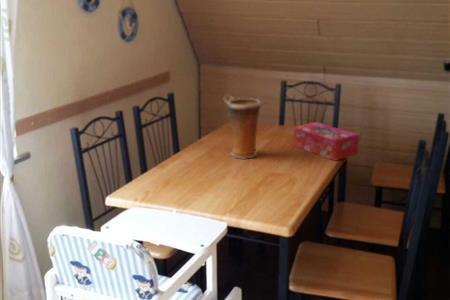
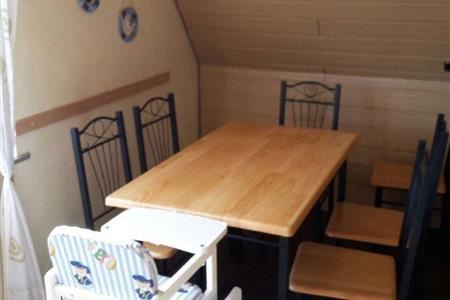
- tissue box [292,121,360,162]
- vase [223,93,263,159]
